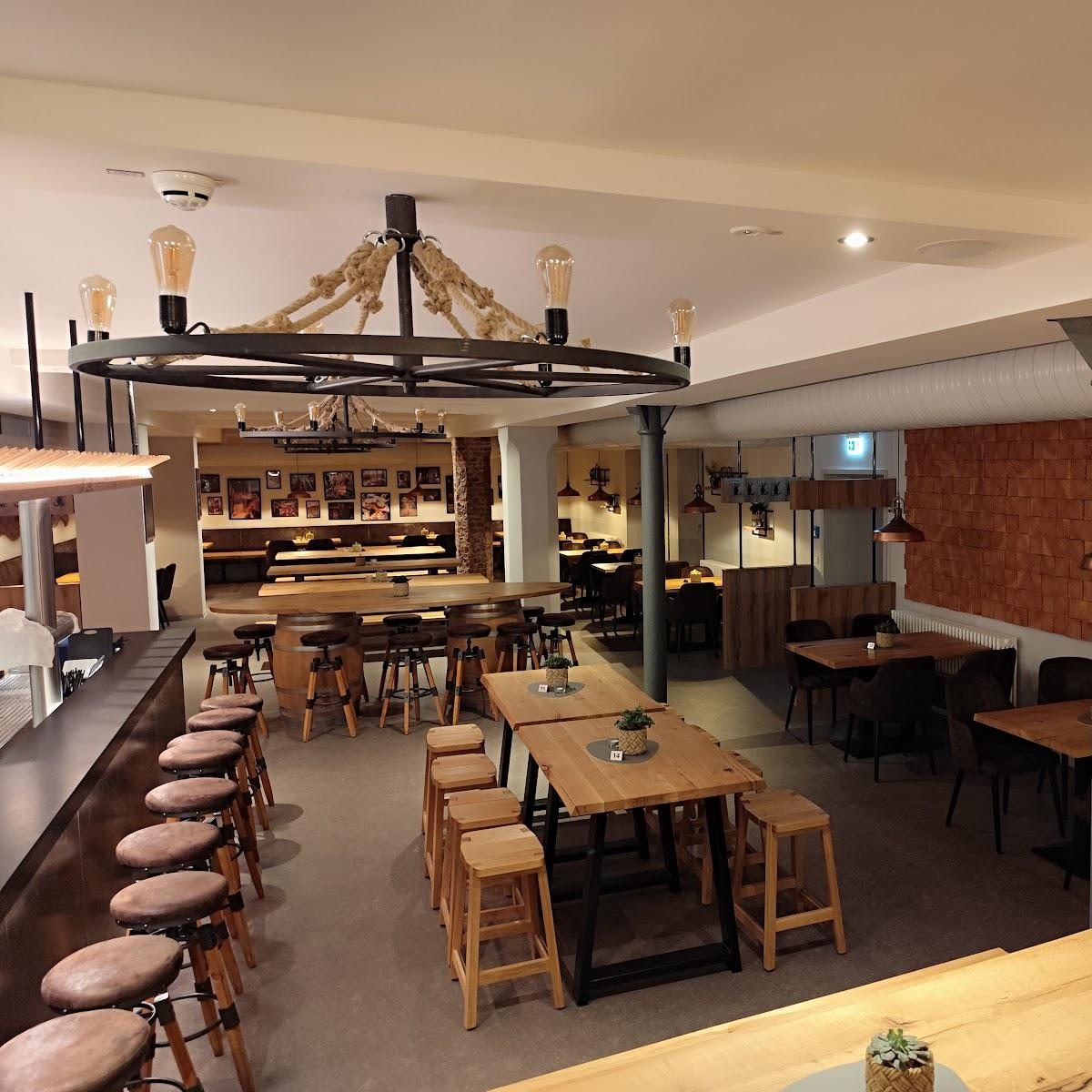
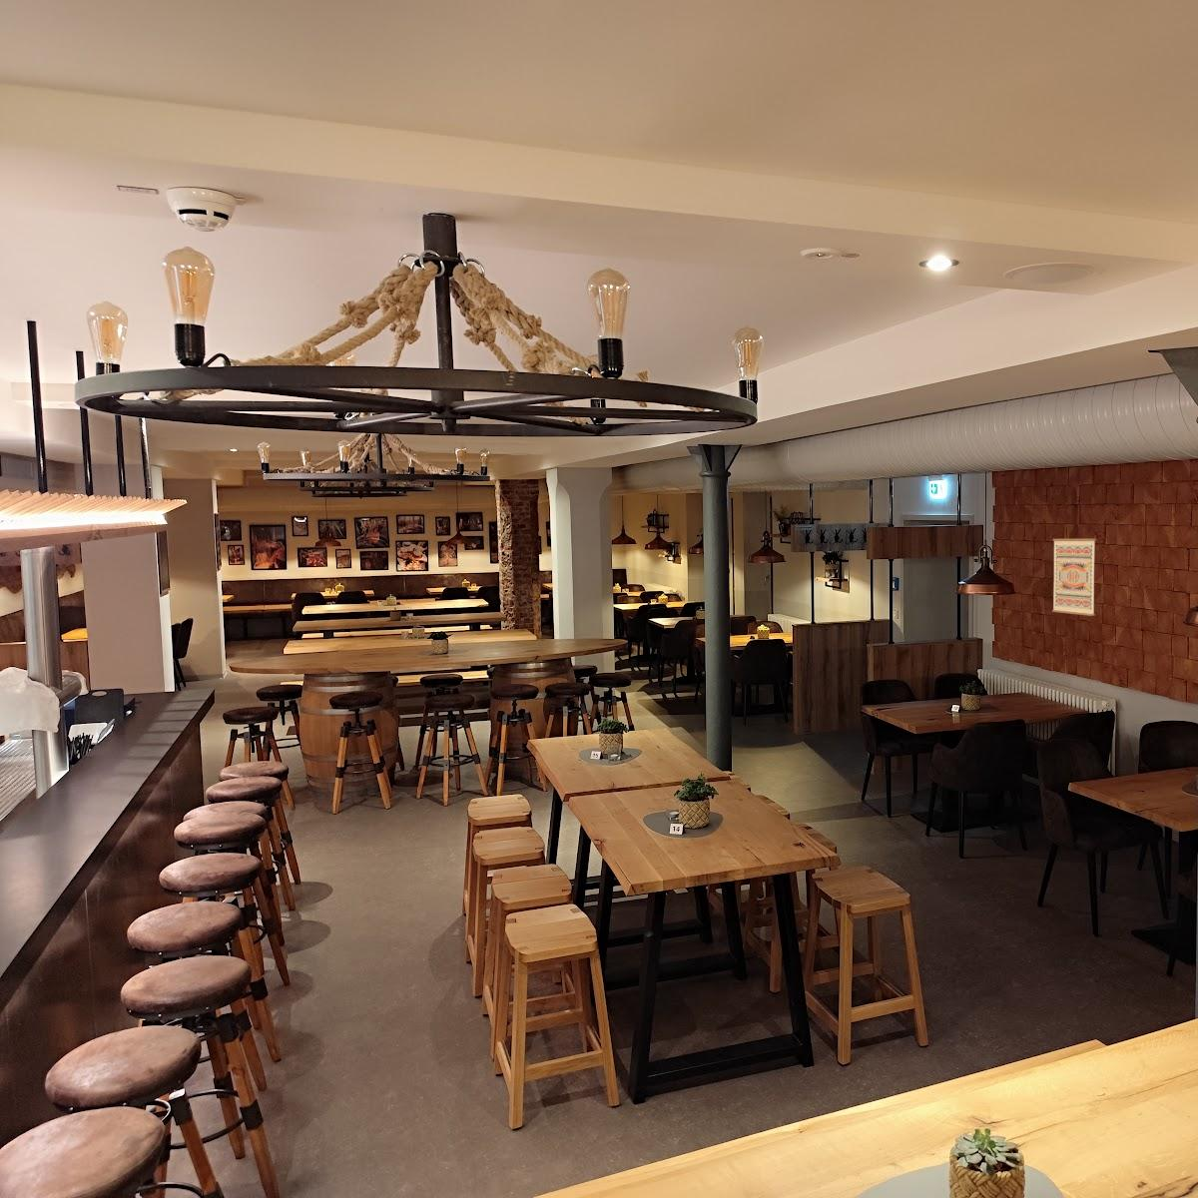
+ wall art [1051,538,1097,617]
